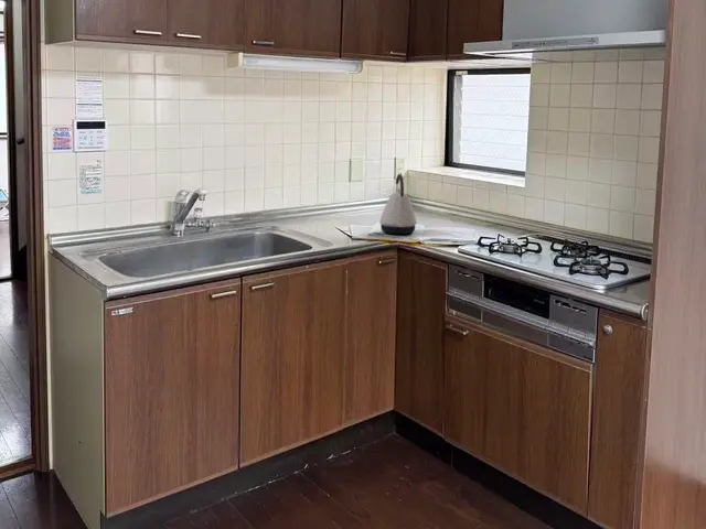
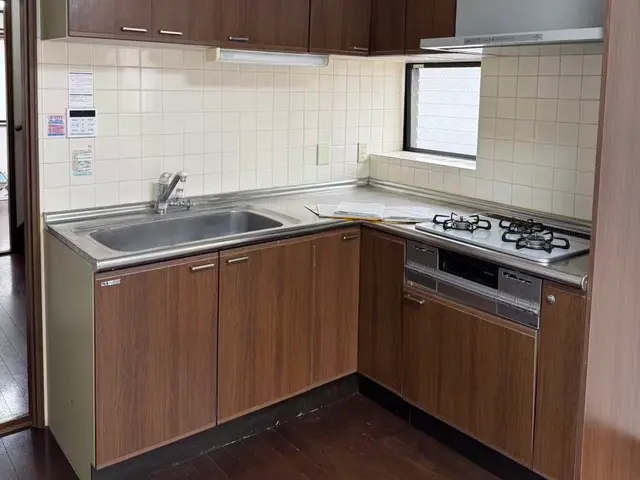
- kettle [378,173,418,235]
